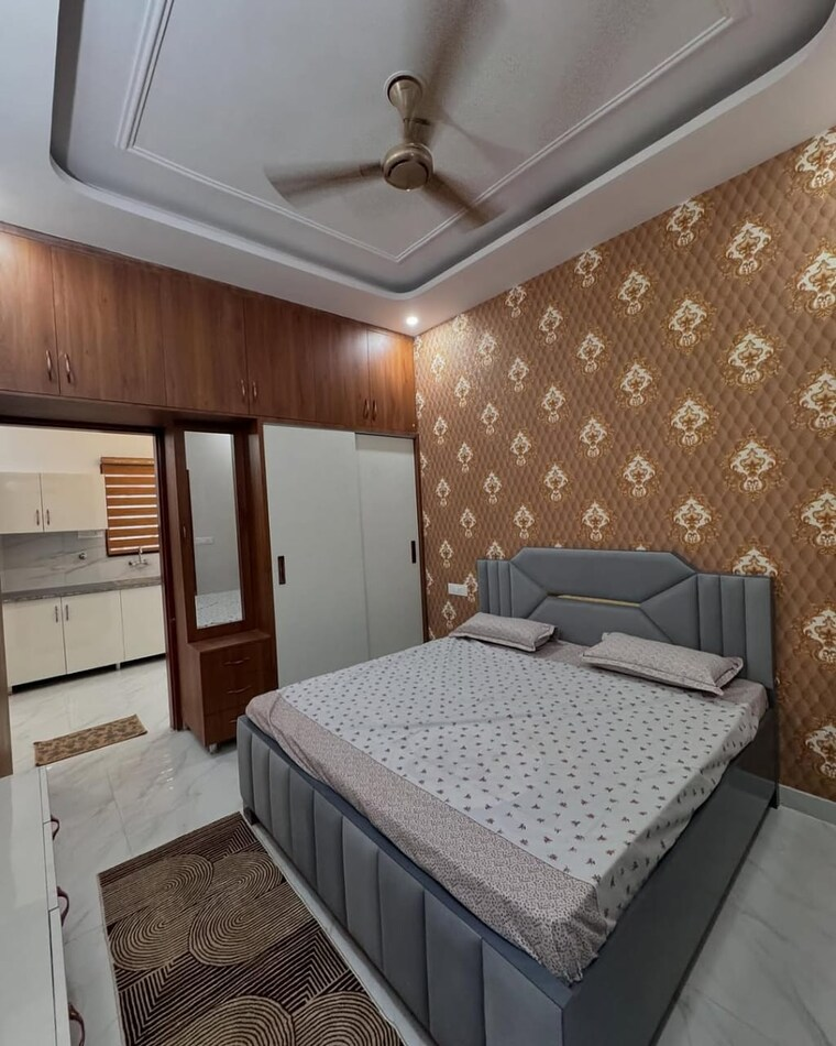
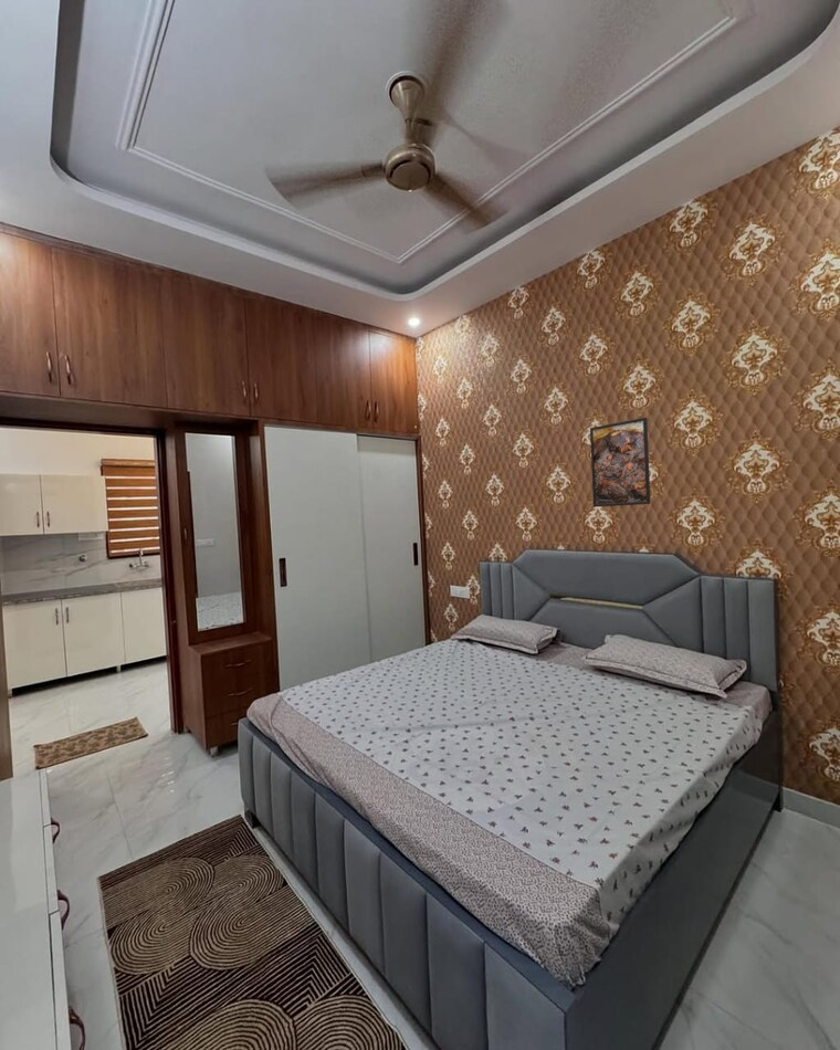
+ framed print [589,417,652,508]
